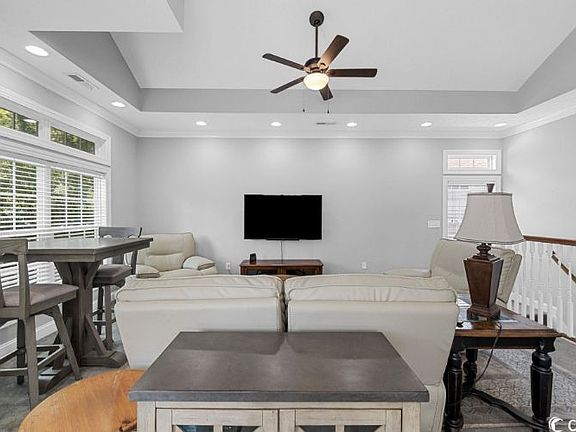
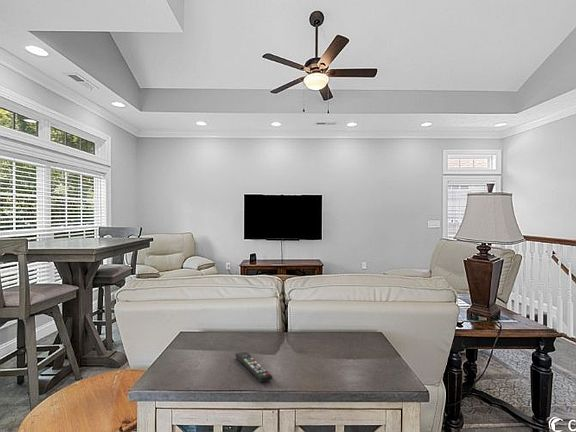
+ remote control [234,351,273,383]
